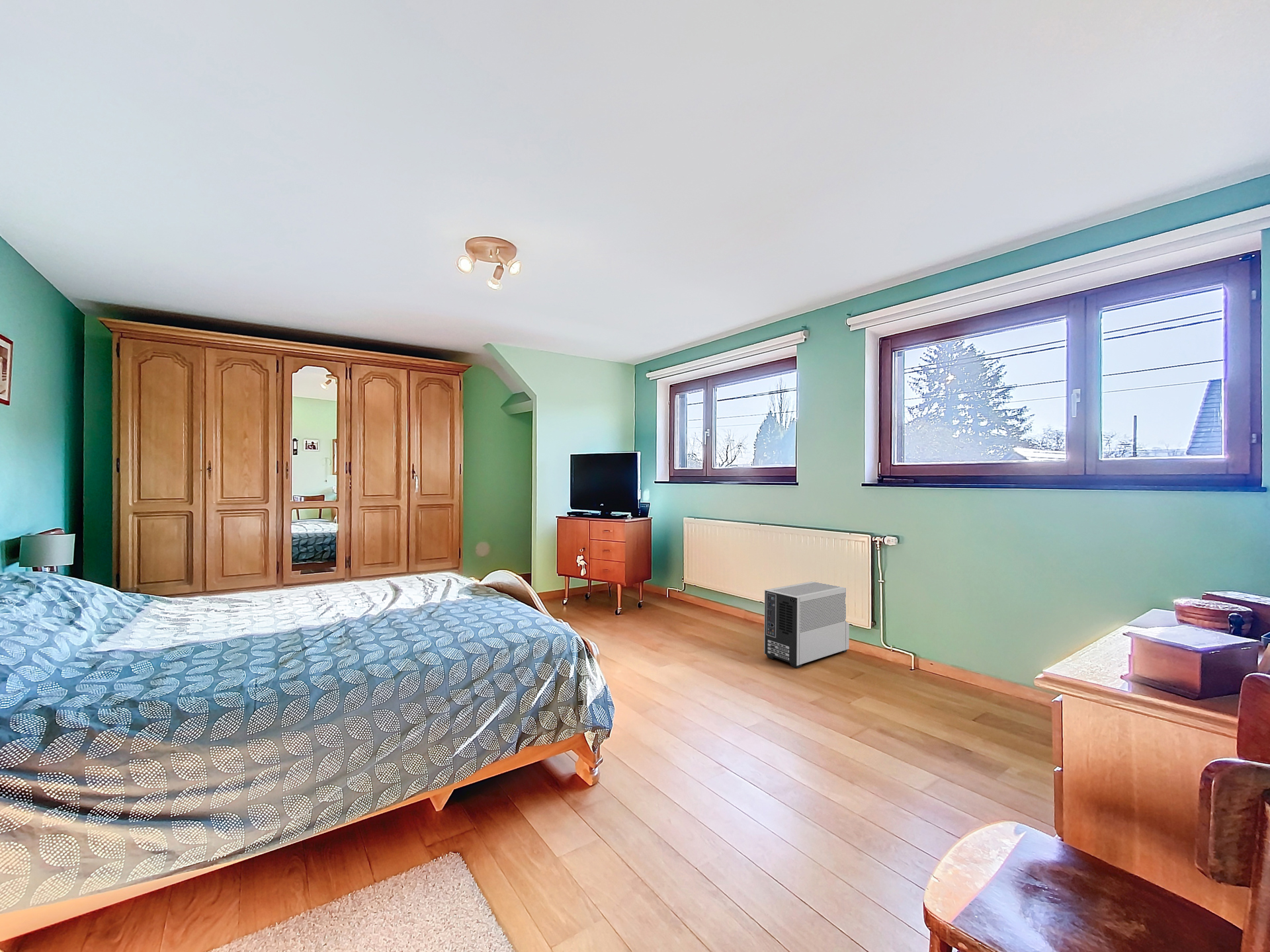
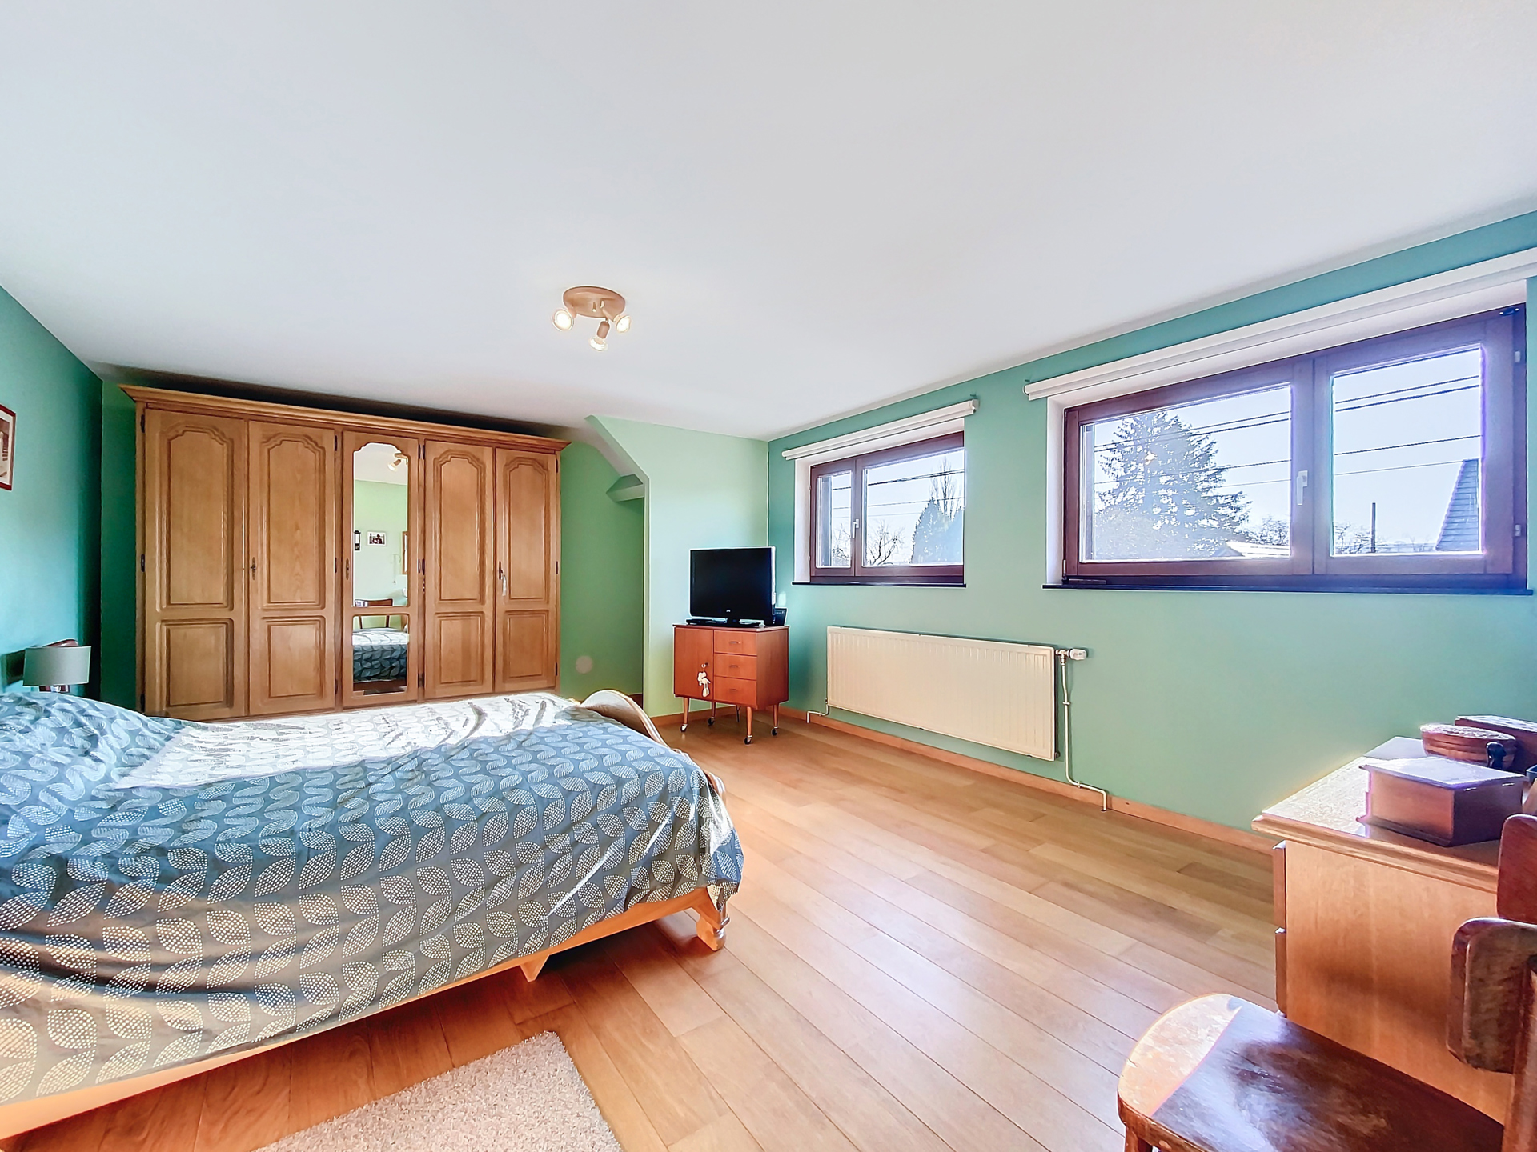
- air purifier [763,581,850,668]
